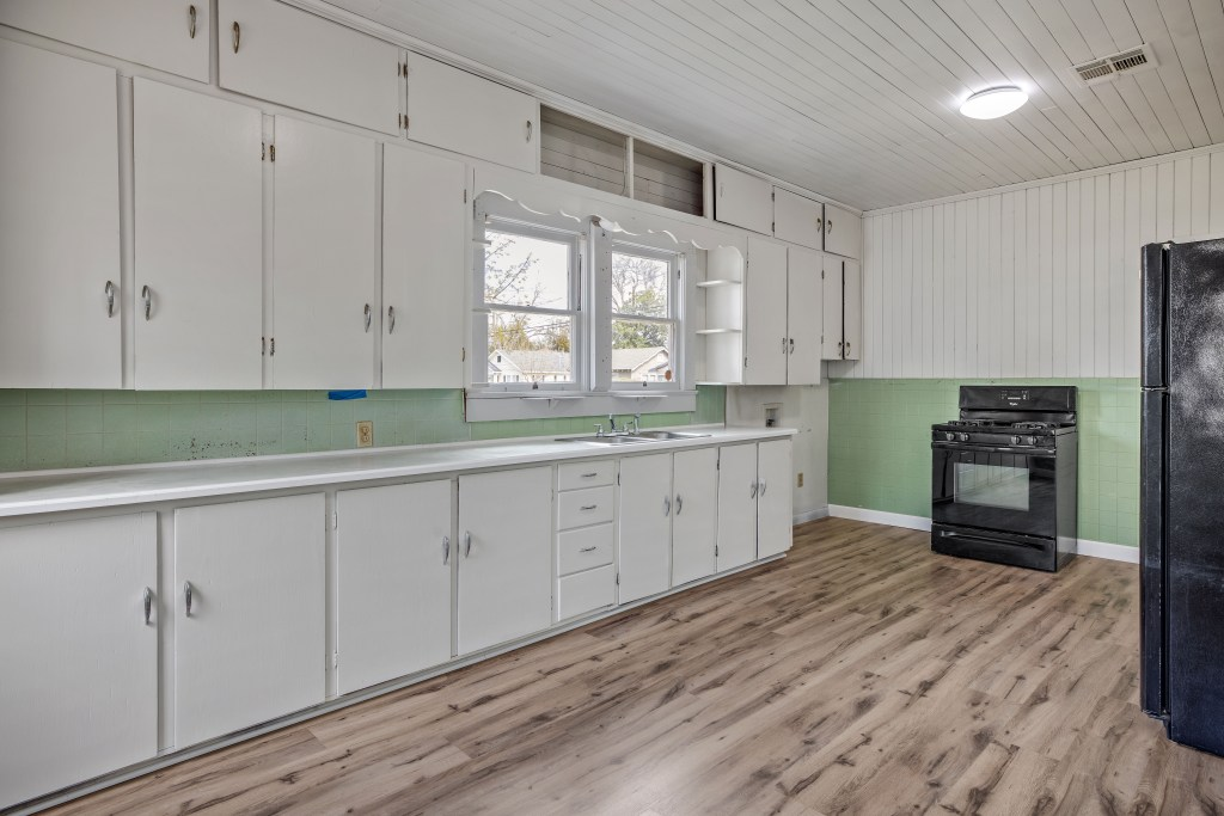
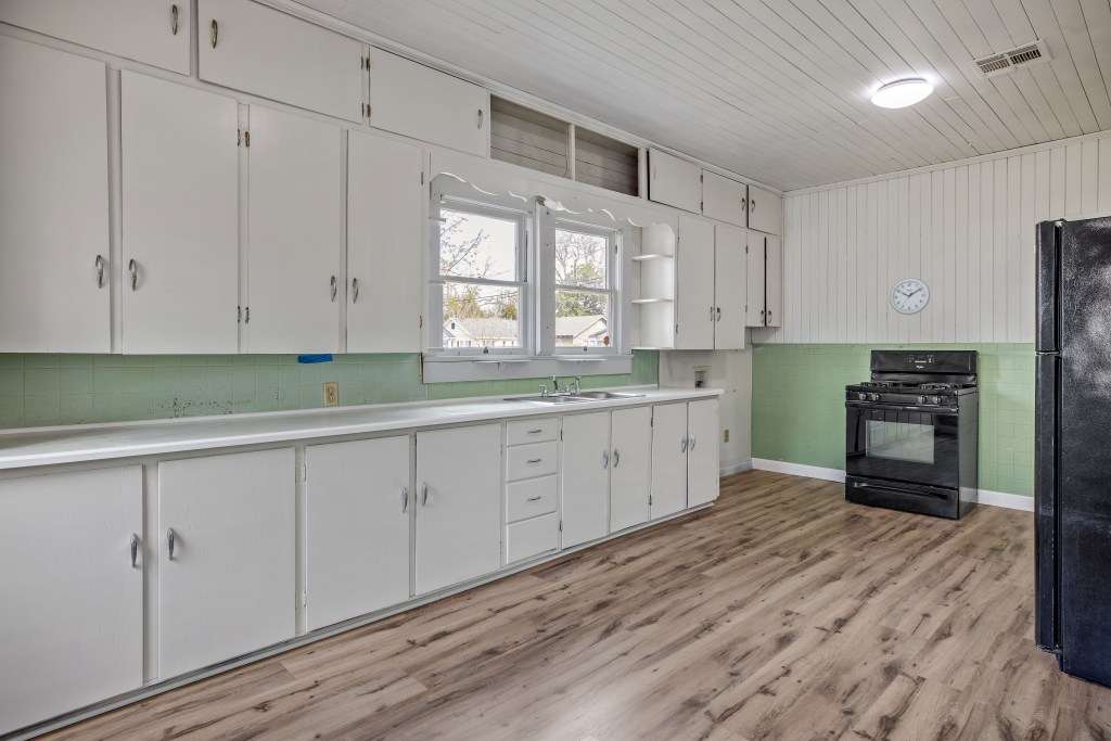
+ wall clock [889,277,931,316]
